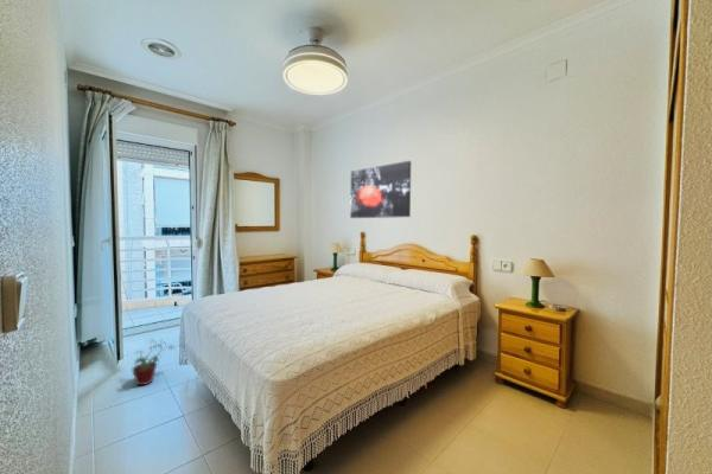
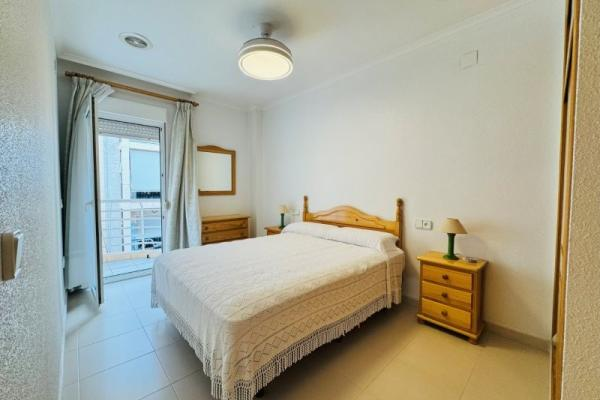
- wall art [349,160,412,219]
- potted plant [131,337,176,386]
